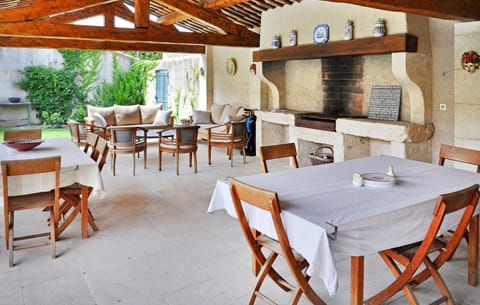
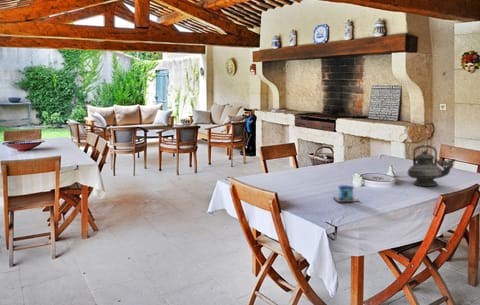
+ teapot [406,143,457,187]
+ mug [332,170,360,203]
